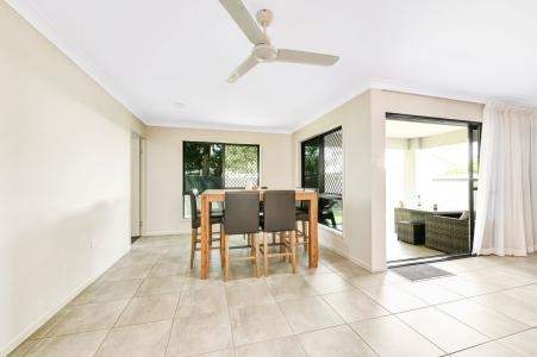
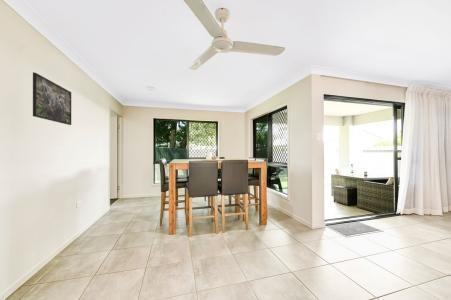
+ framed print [32,71,72,126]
